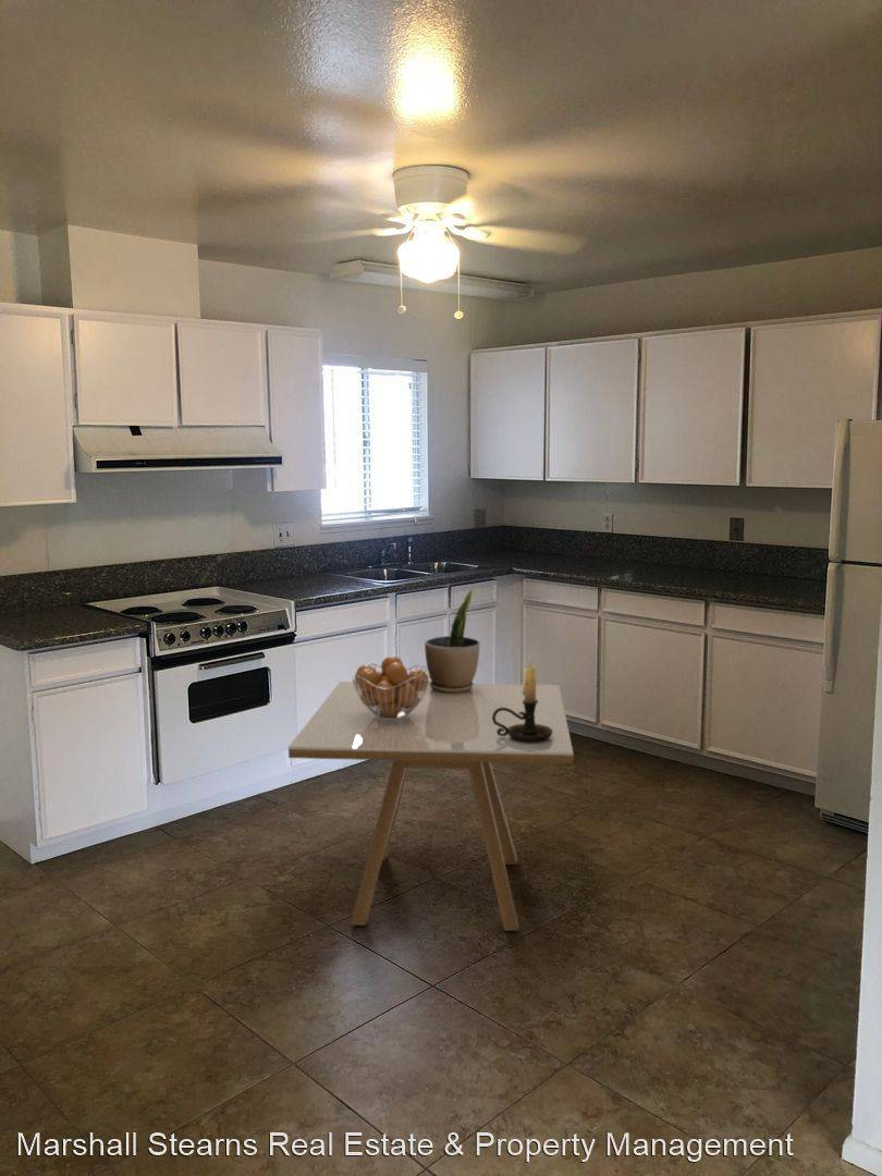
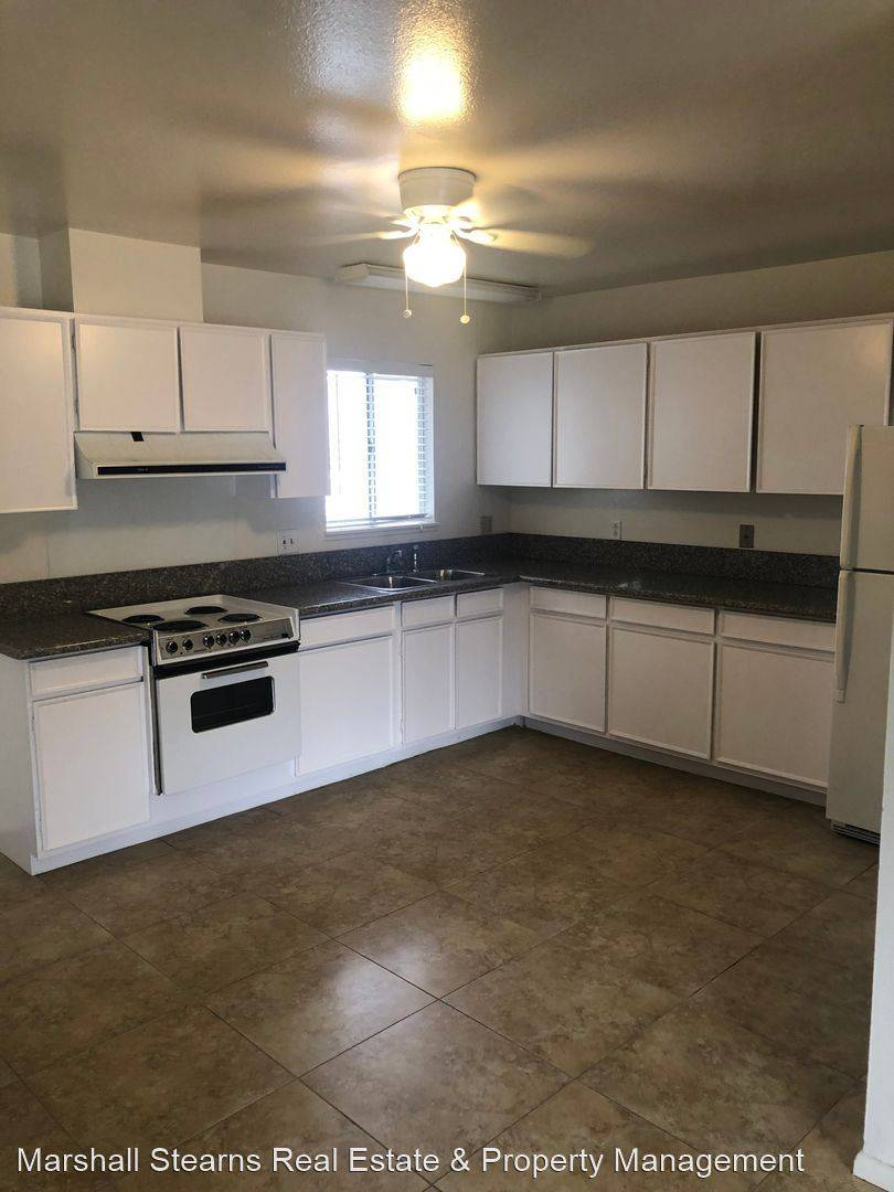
- candle holder [492,653,552,743]
- fruit basket [352,654,430,720]
- dining table [287,681,575,932]
- potted plant [424,587,481,694]
